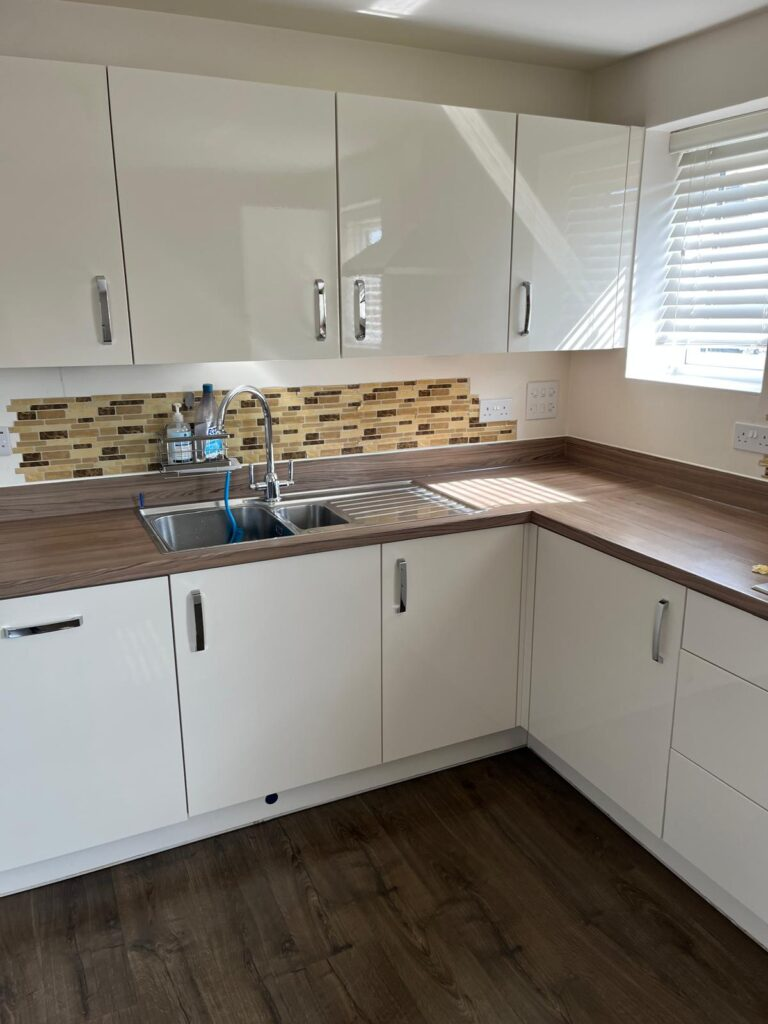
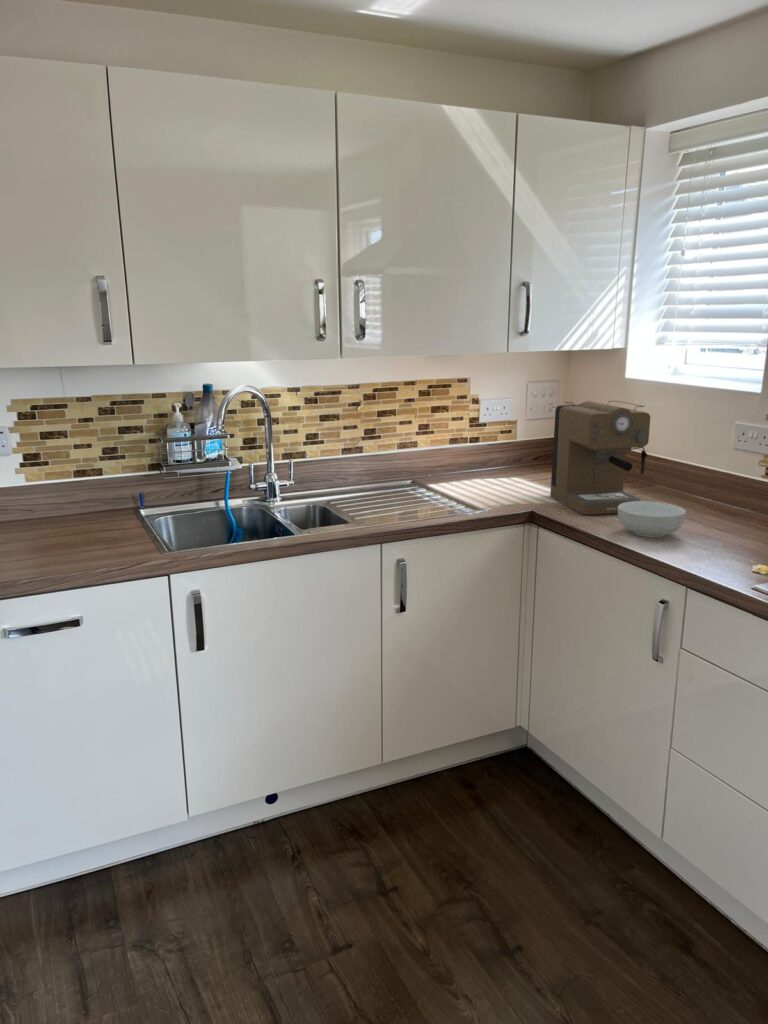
+ cereal bowl [617,500,687,538]
+ coffee maker [549,400,651,516]
